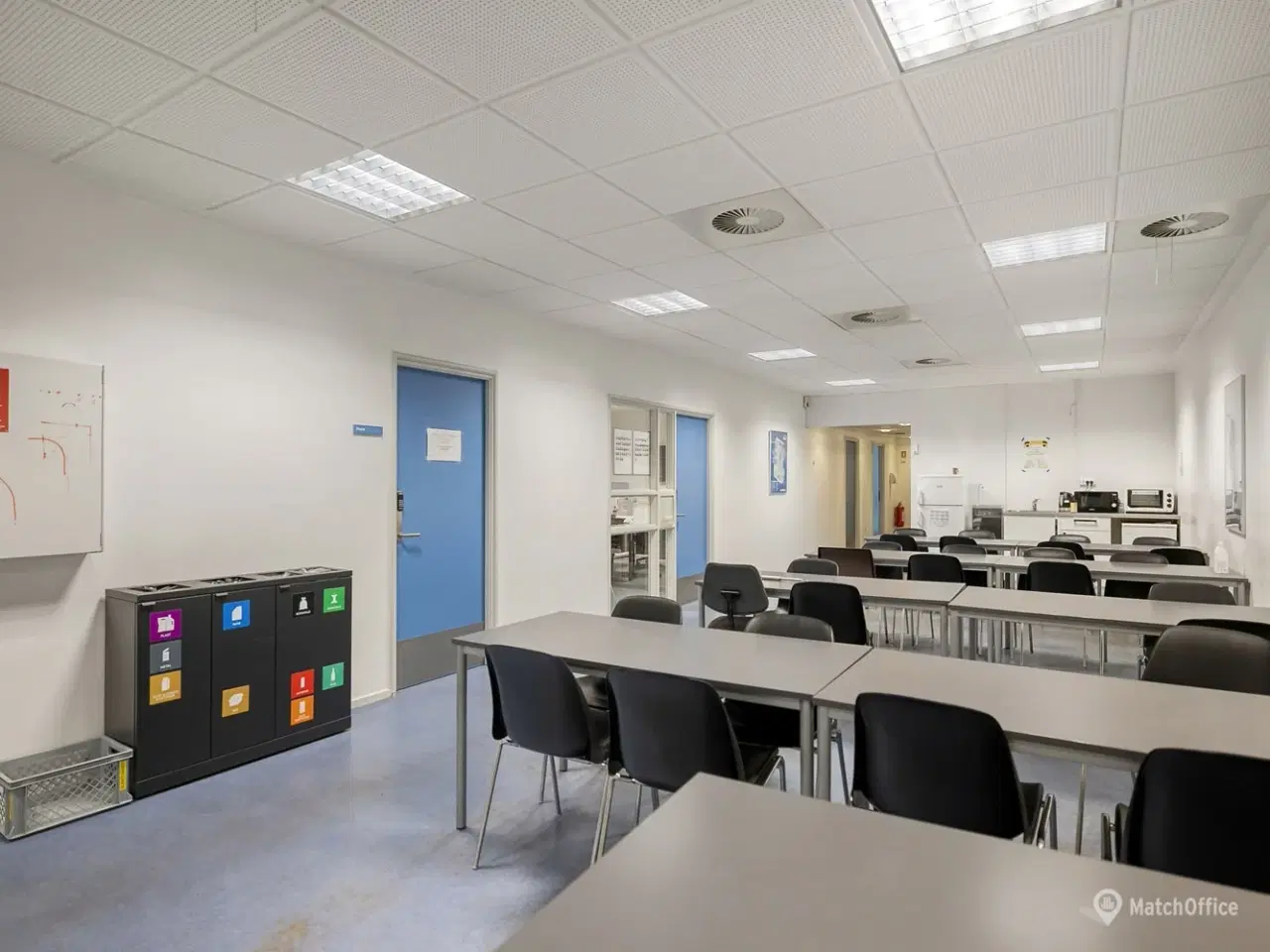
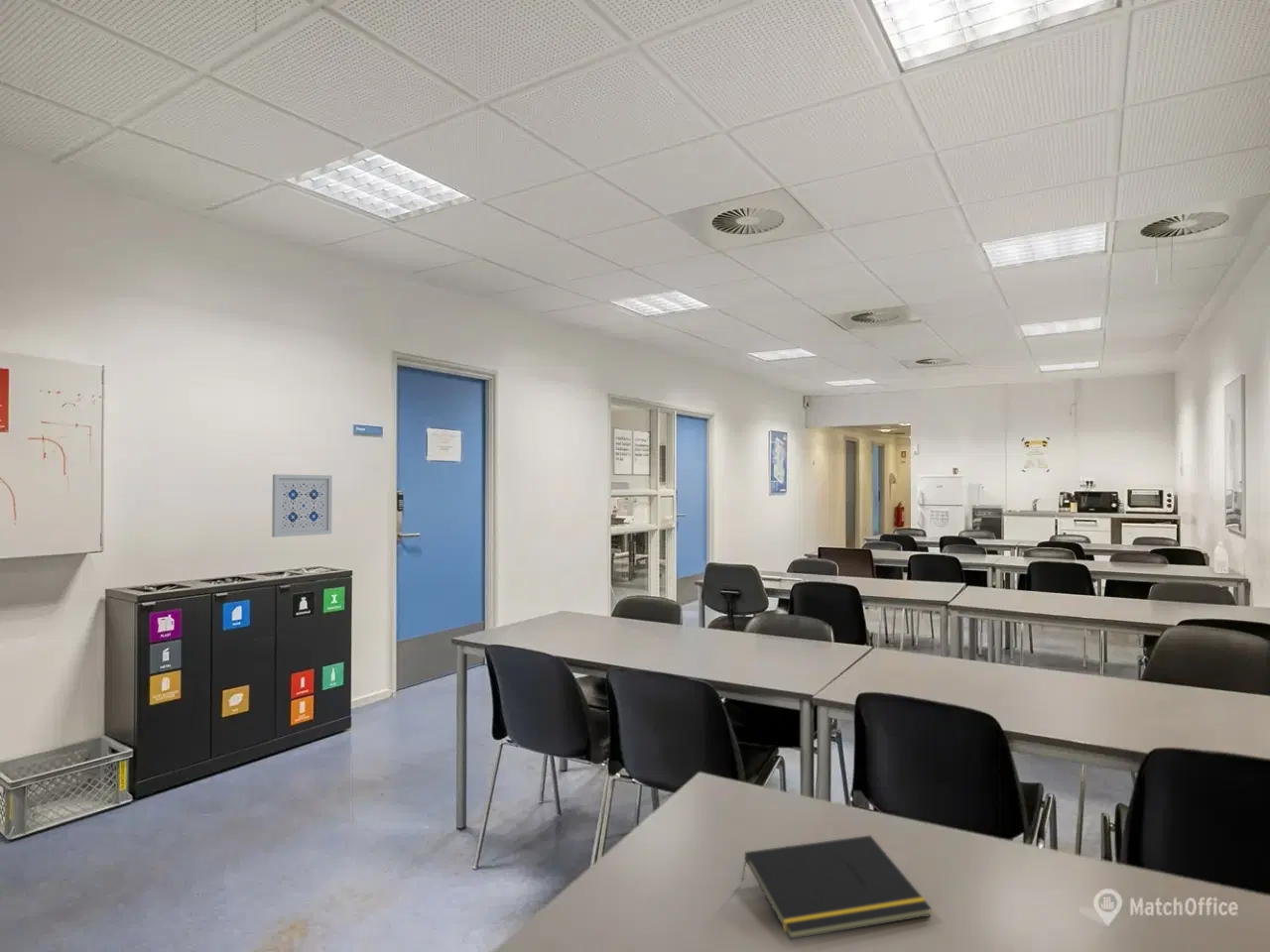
+ notepad [740,834,933,941]
+ wall art [271,474,333,538]
